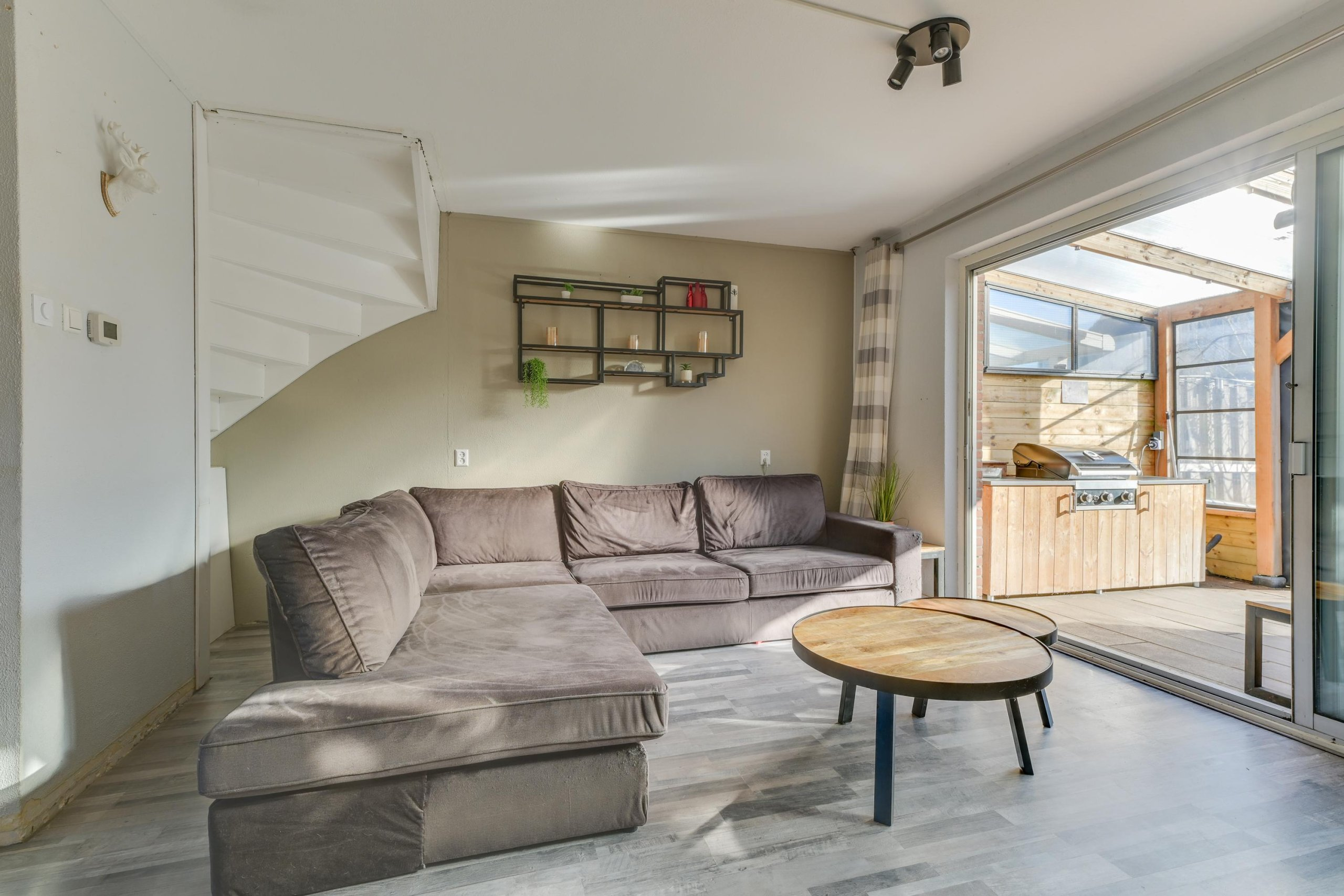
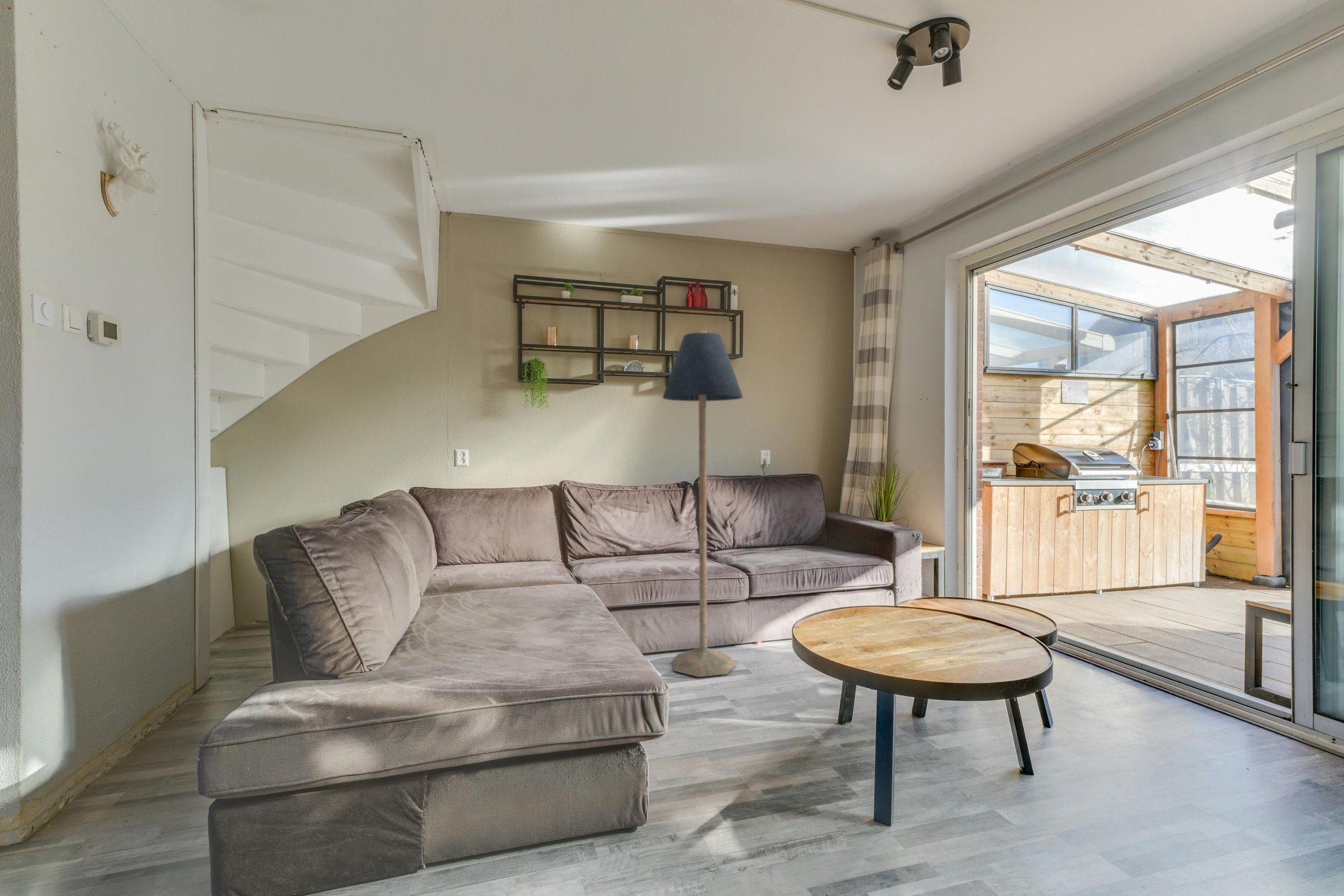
+ floor lamp [662,332,744,678]
